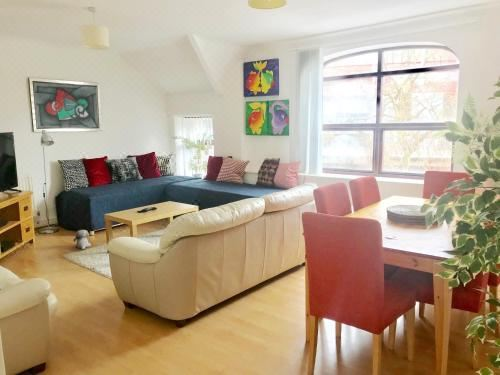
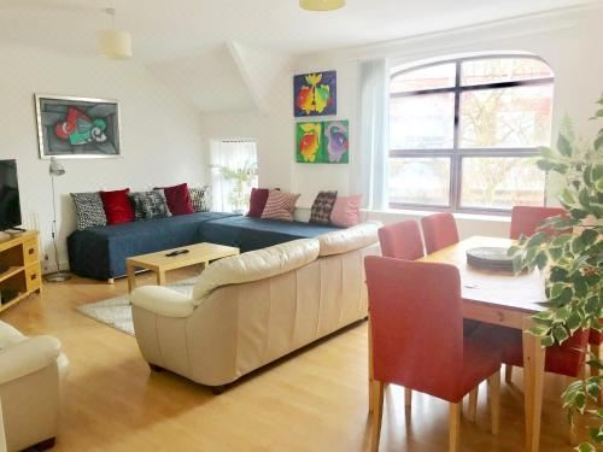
- plush toy [72,229,92,250]
